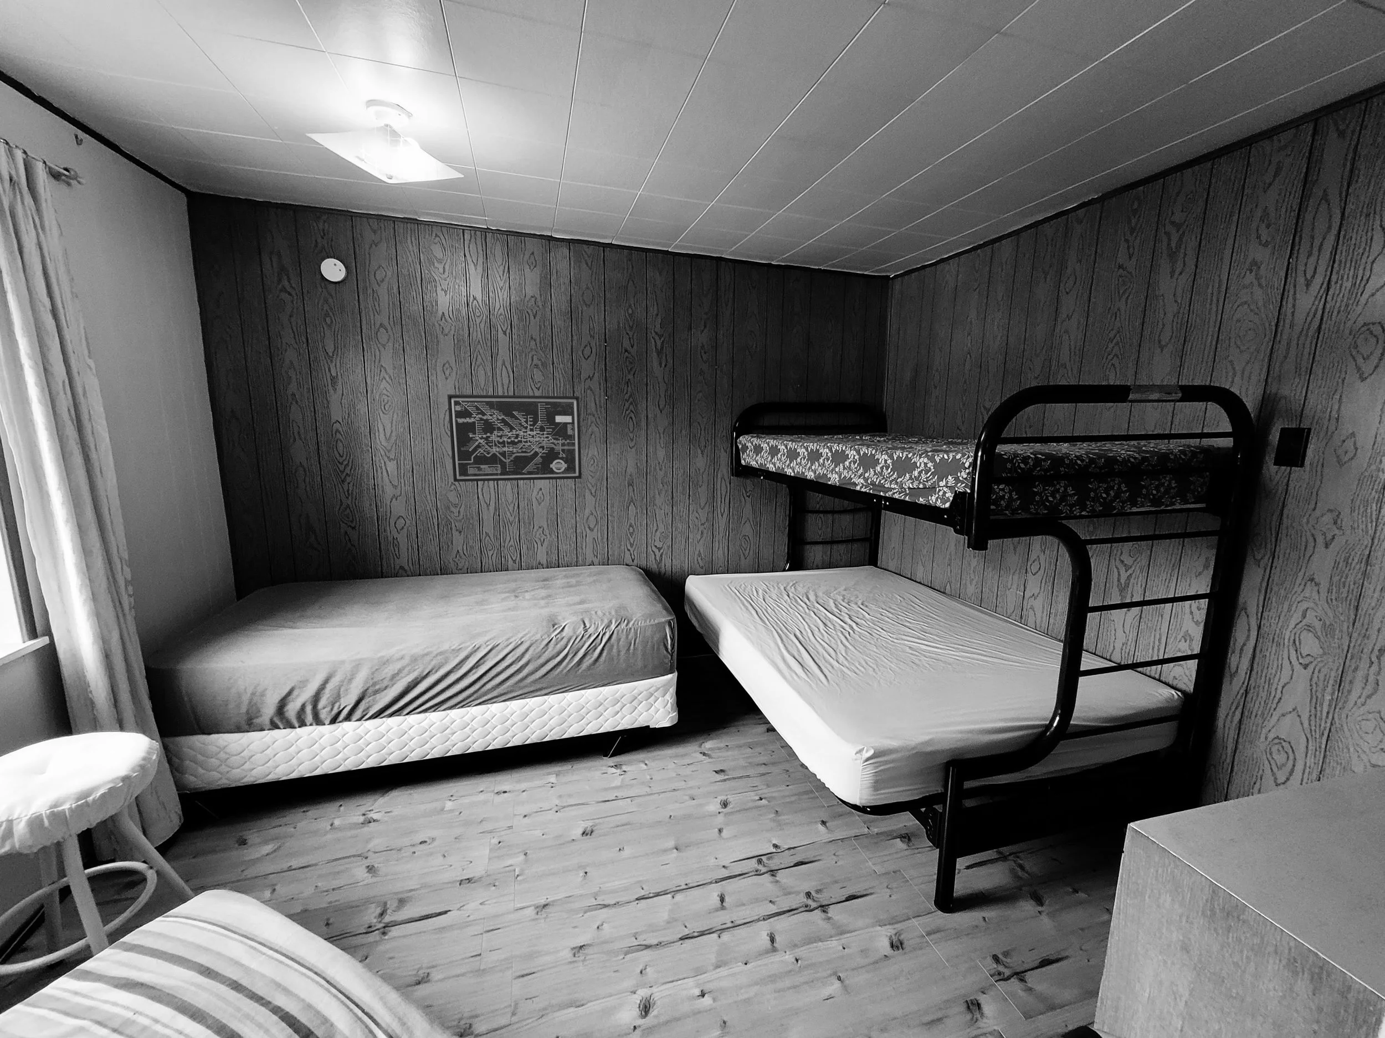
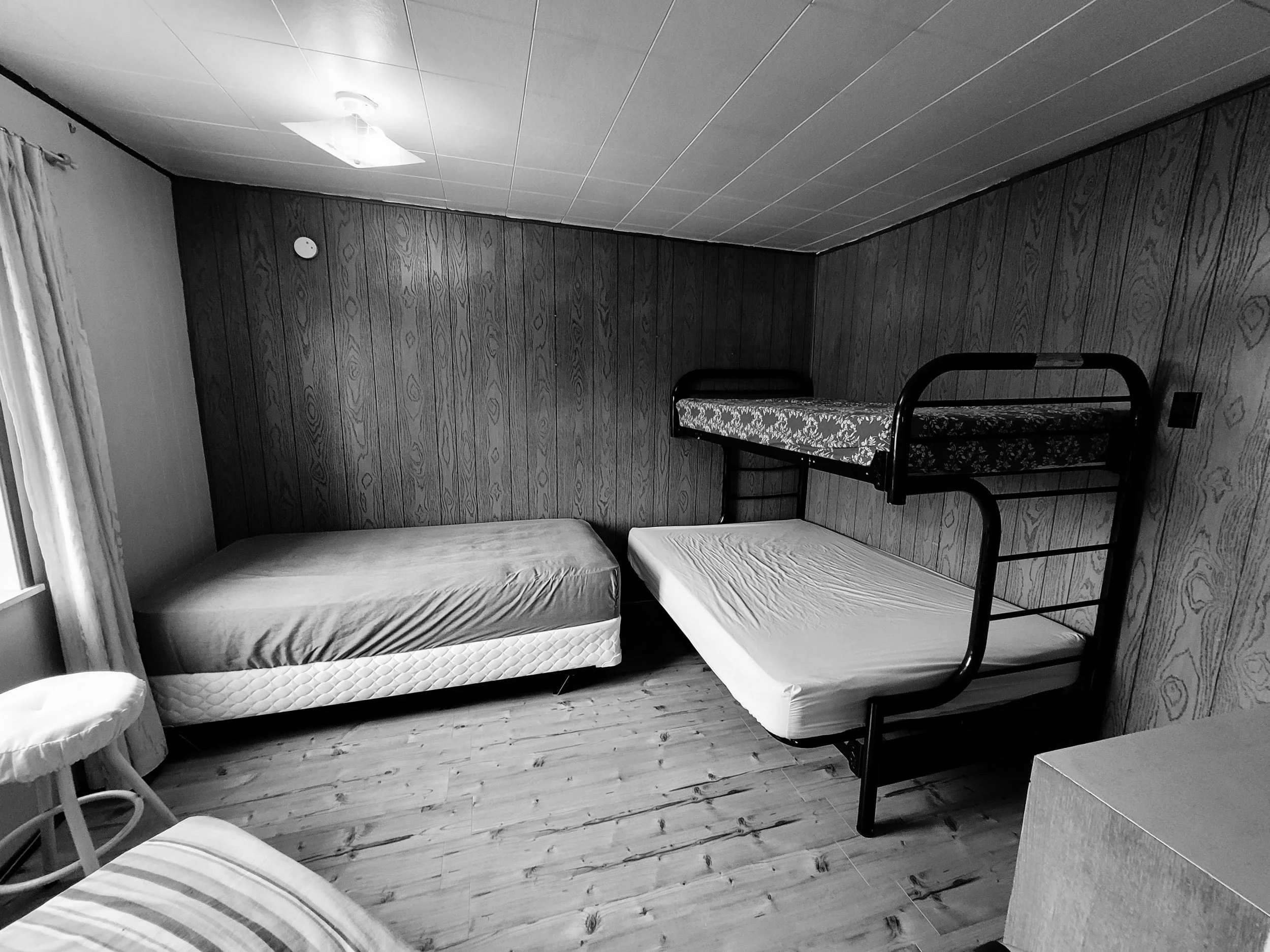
- wall art [447,394,582,482]
